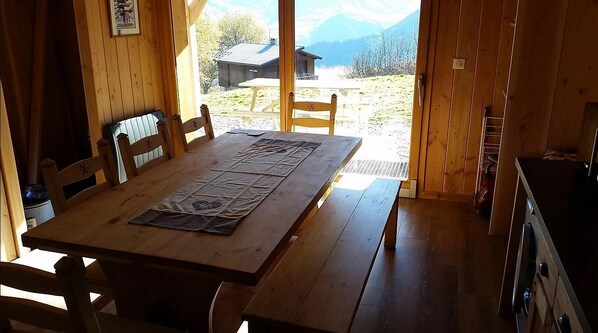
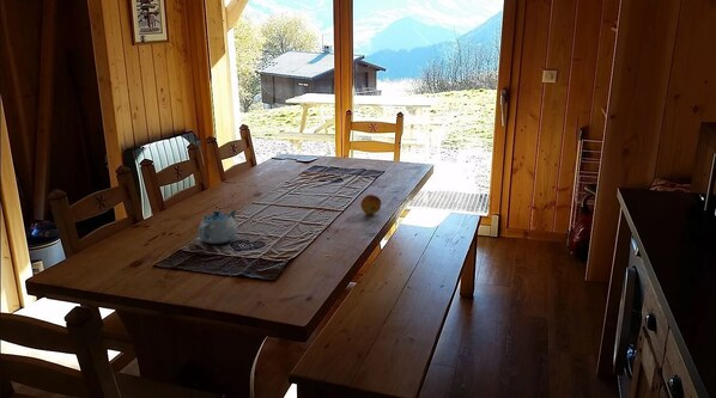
+ chinaware [196,209,238,245]
+ fruit [359,194,382,216]
